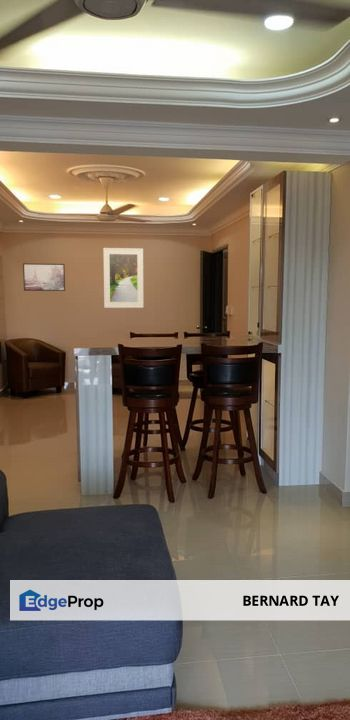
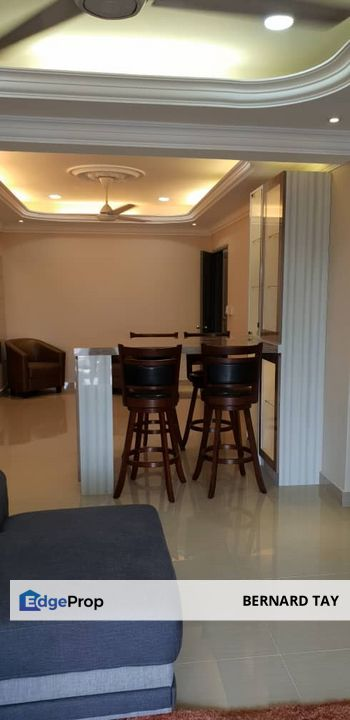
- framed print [102,247,145,309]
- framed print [22,262,66,292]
